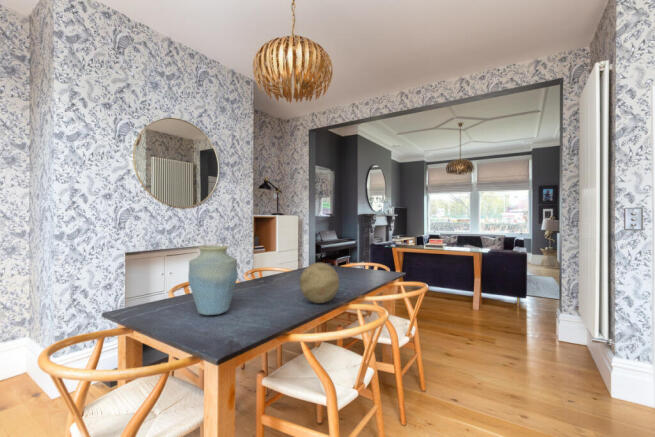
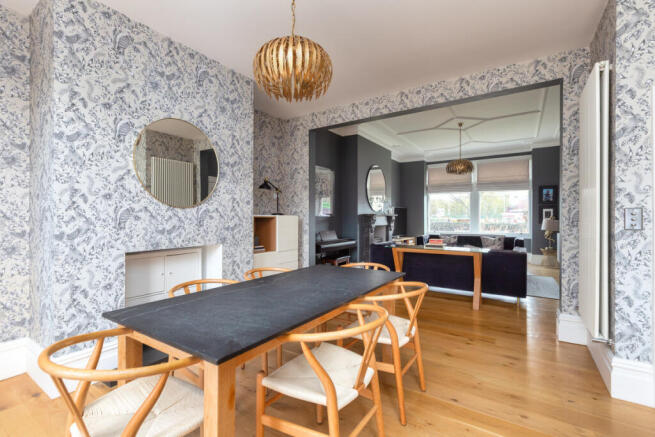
- vase [187,245,239,316]
- decorative ball [299,262,340,304]
